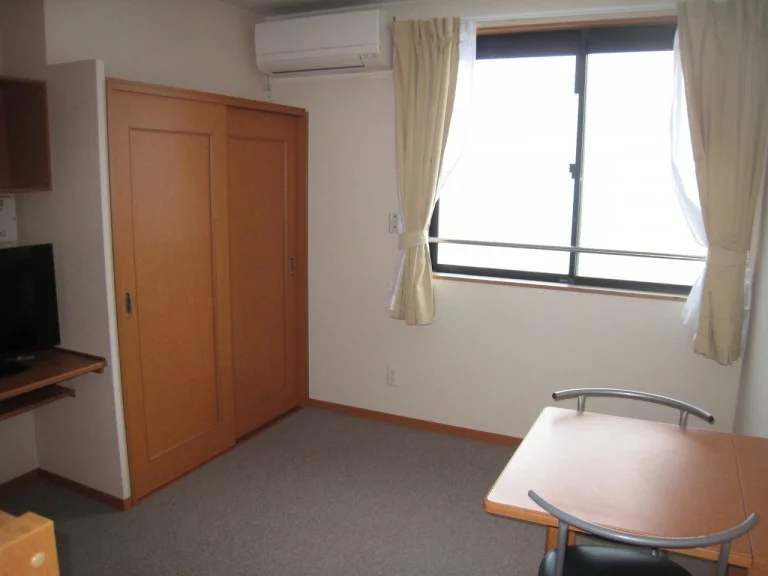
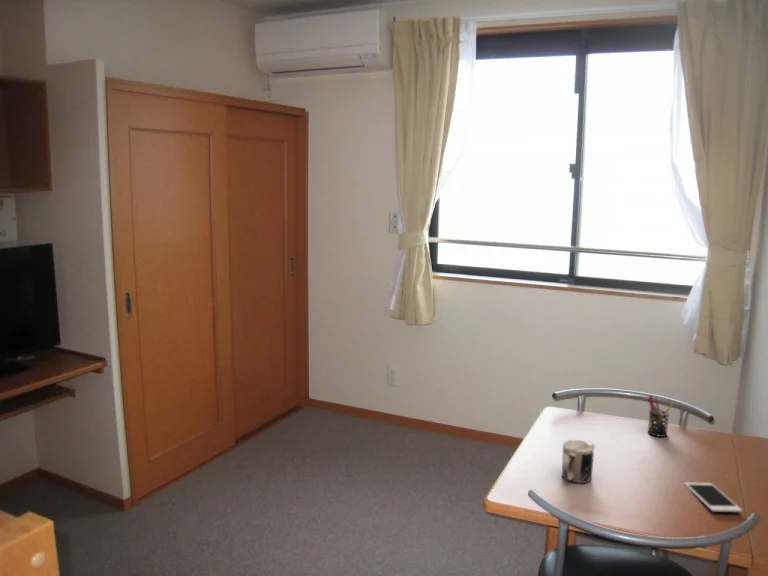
+ mug [561,439,596,484]
+ cell phone [683,482,743,513]
+ pen holder [647,394,674,438]
